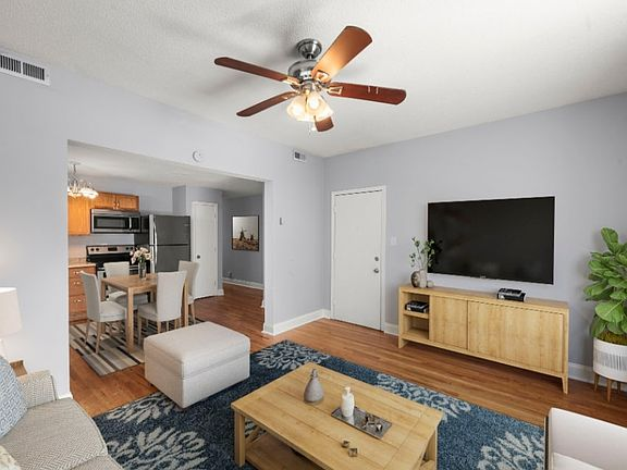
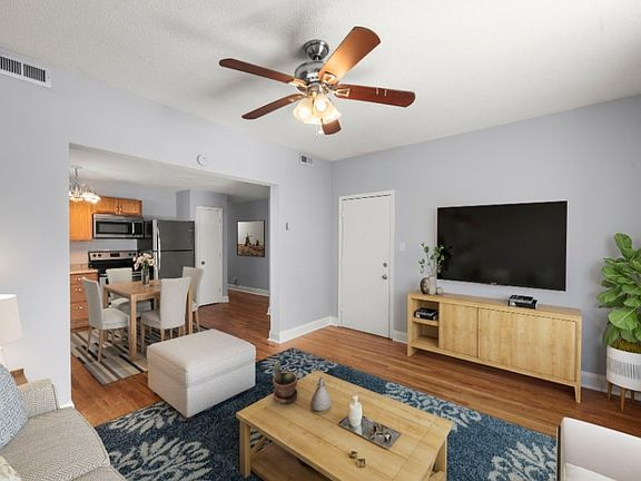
+ potted plant [272,360,298,405]
